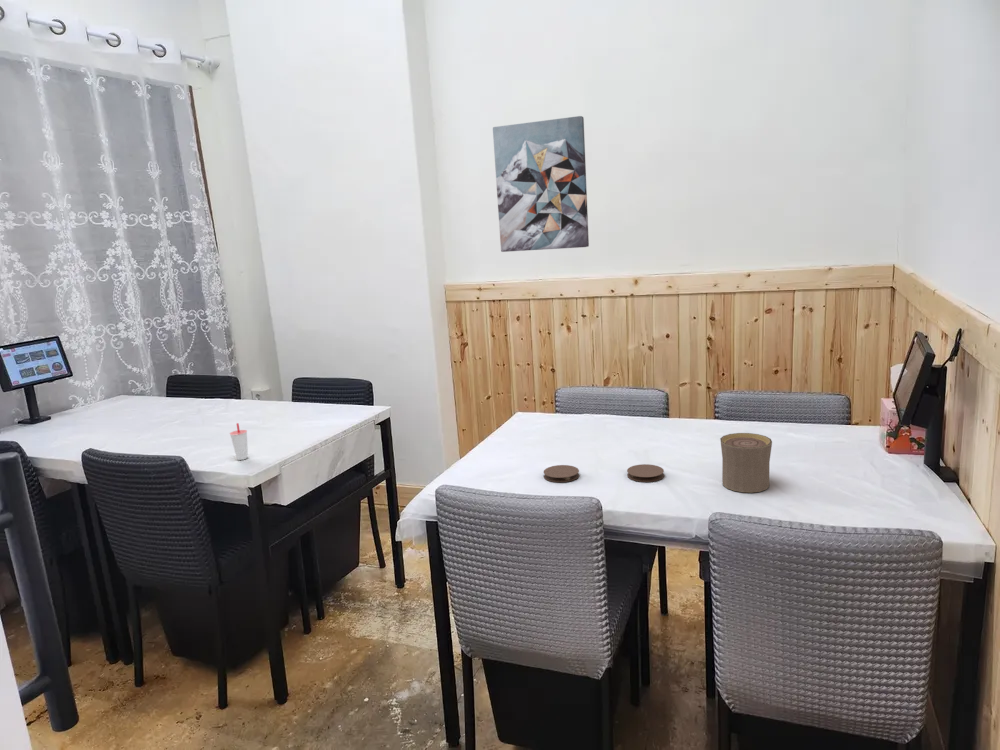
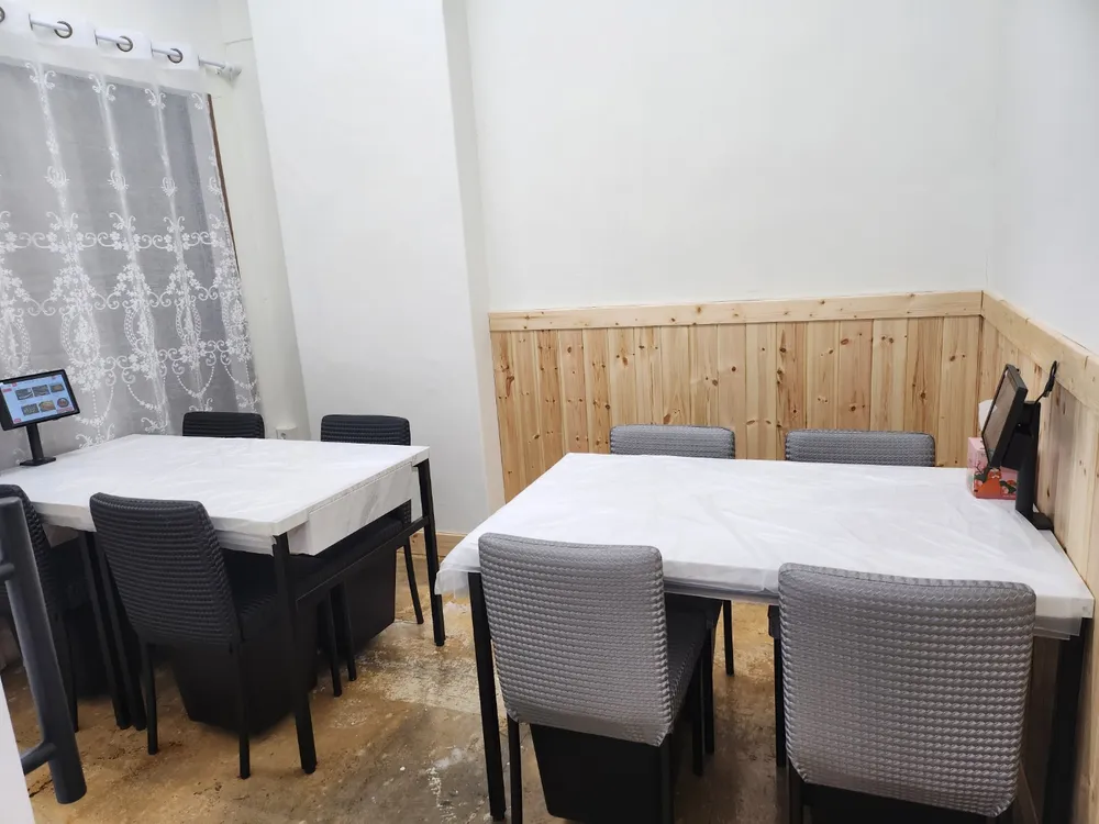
- cup [719,432,773,494]
- coaster [543,464,580,483]
- wall art [492,115,590,253]
- cup [229,422,249,461]
- coaster [626,463,665,483]
